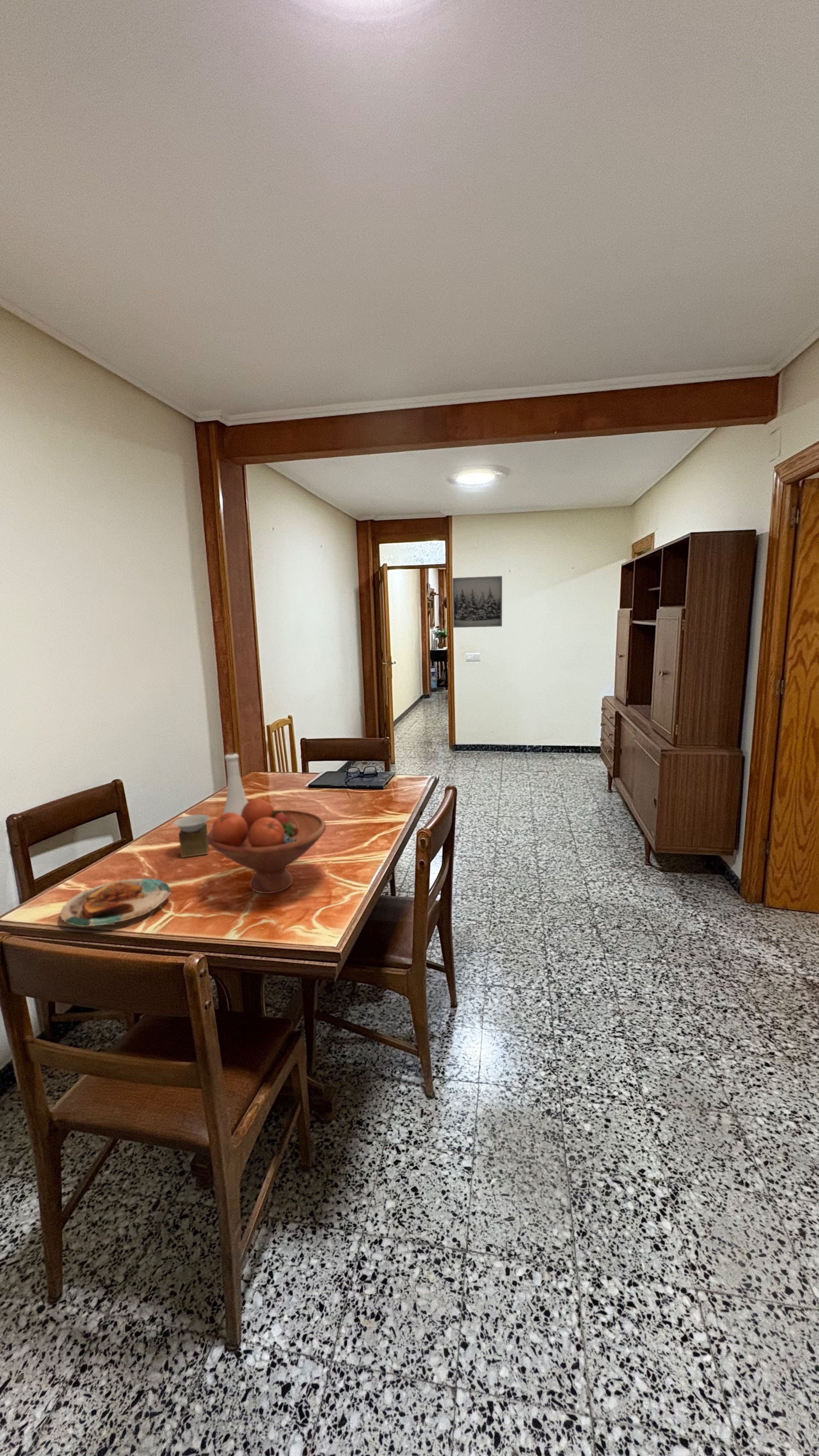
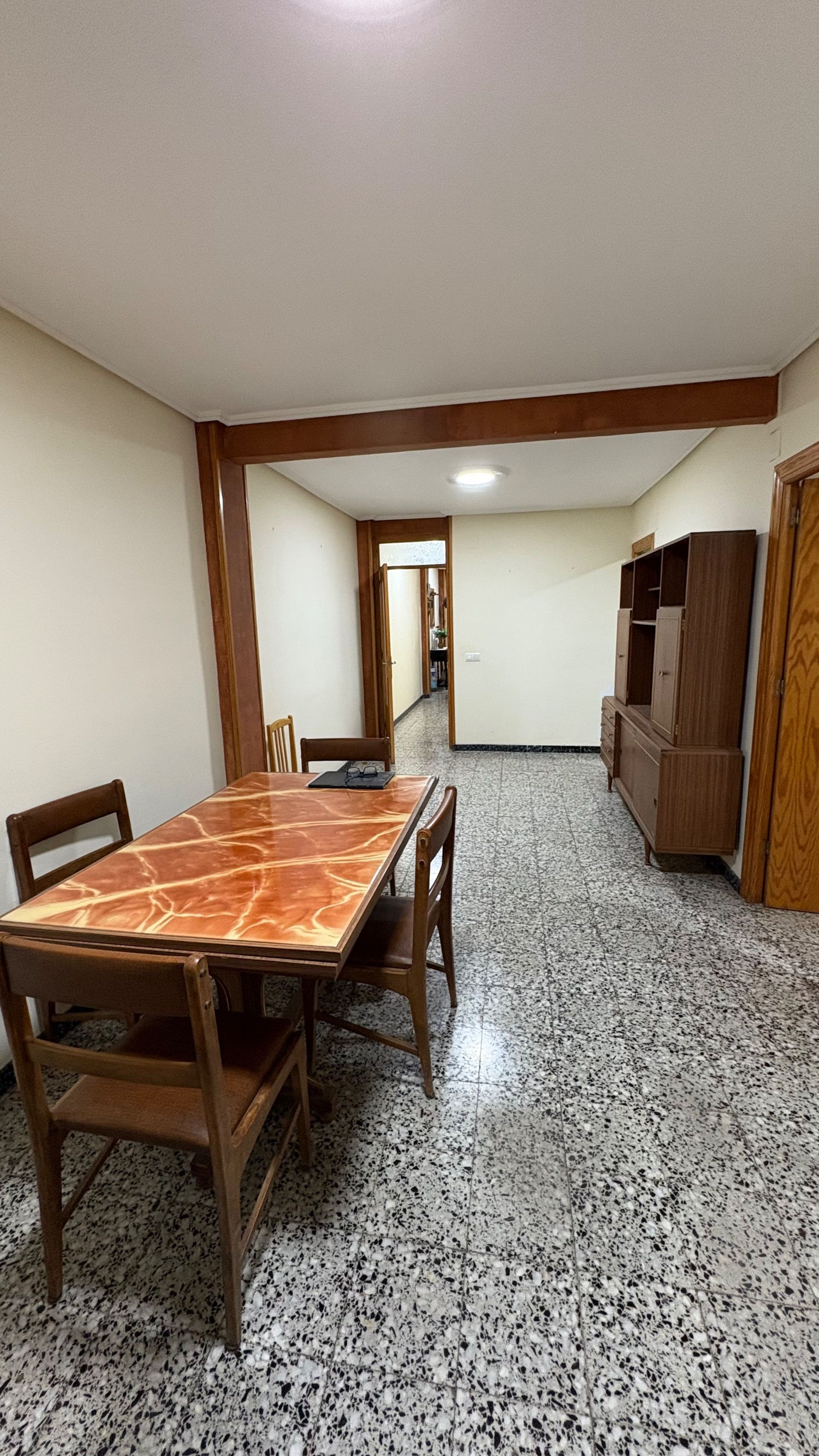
- vase [173,753,248,858]
- wall art [452,575,502,628]
- fruit bowl [207,798,327,894]
- plate [60,878,171,927]
